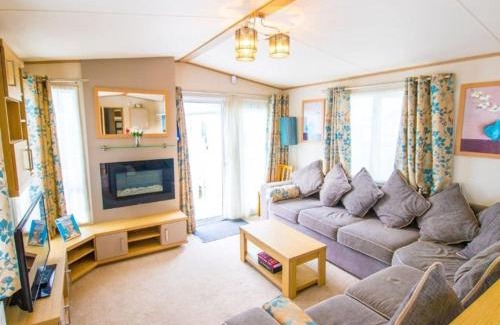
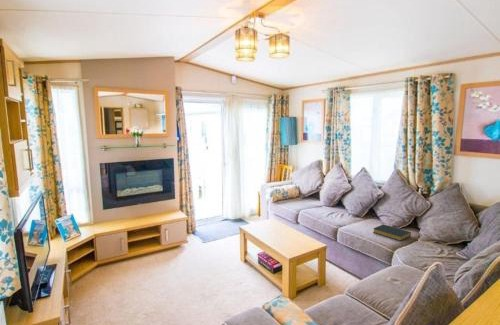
+ hardback book [372,224,412,242]
